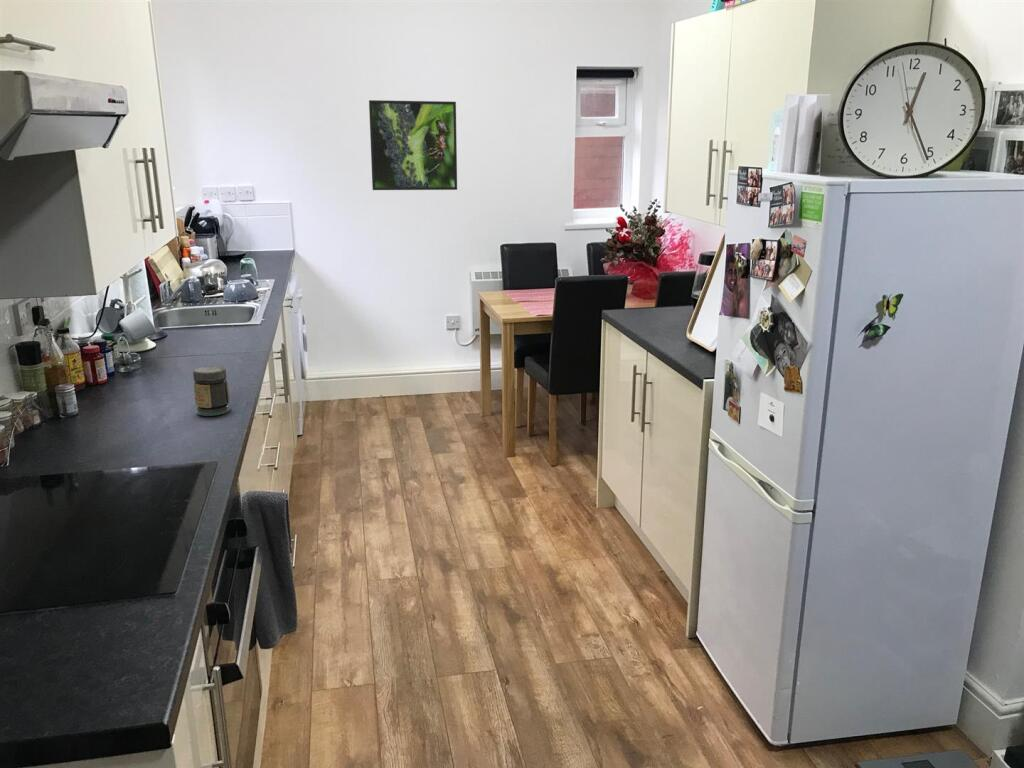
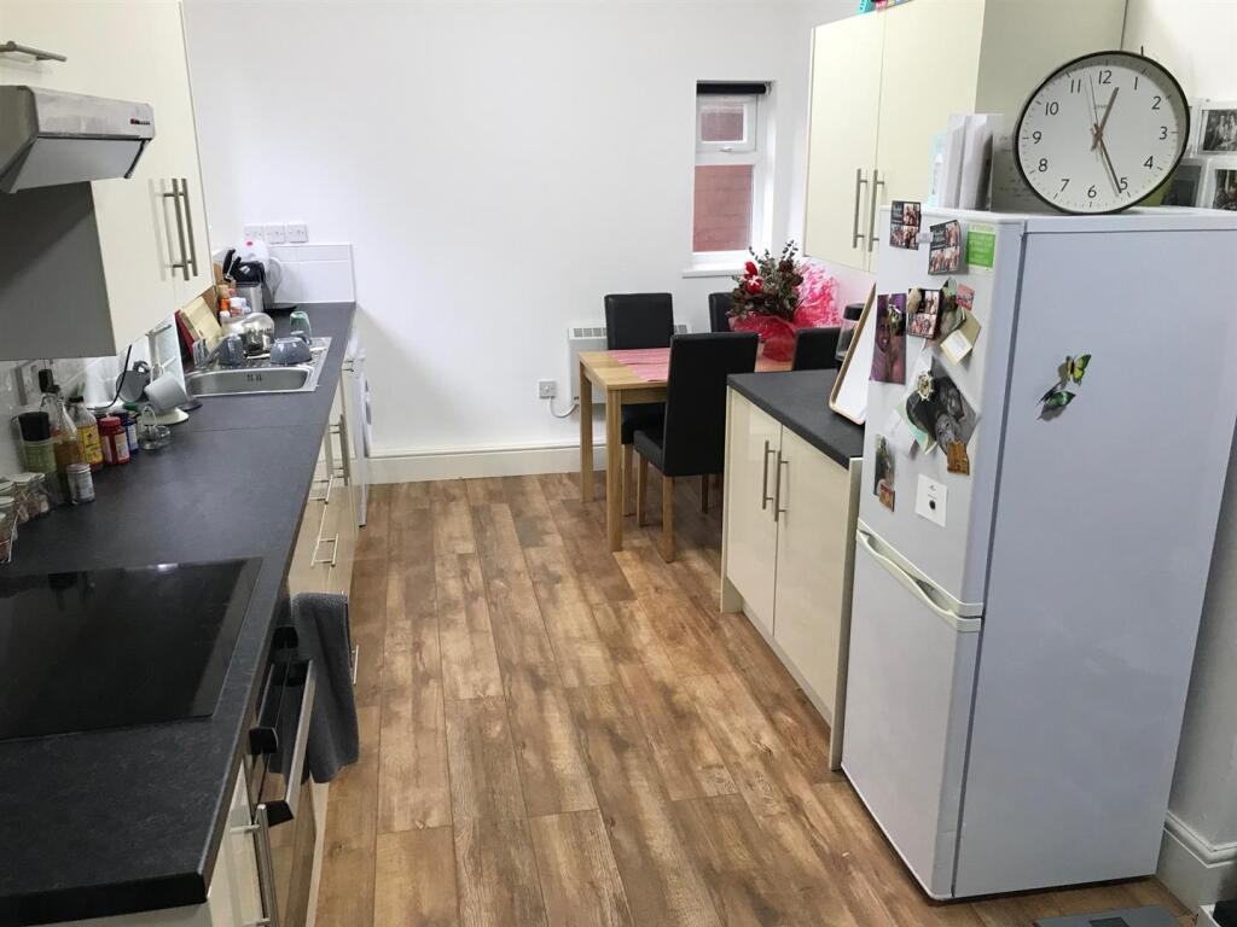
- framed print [368,99,458,191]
- jar [192,365,230,417]
